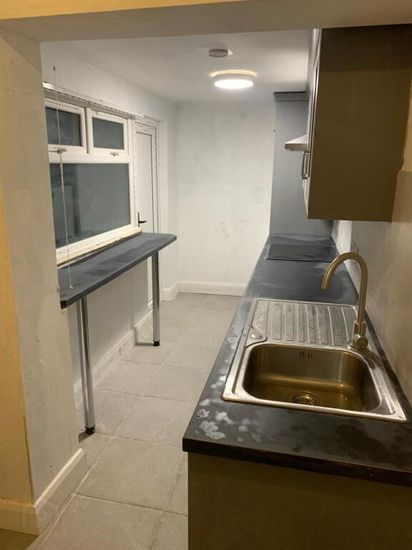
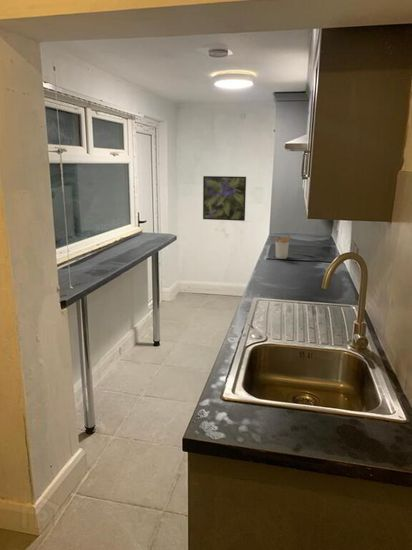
+ utensil holder [273,233,292,260]
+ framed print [202,175,247,222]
